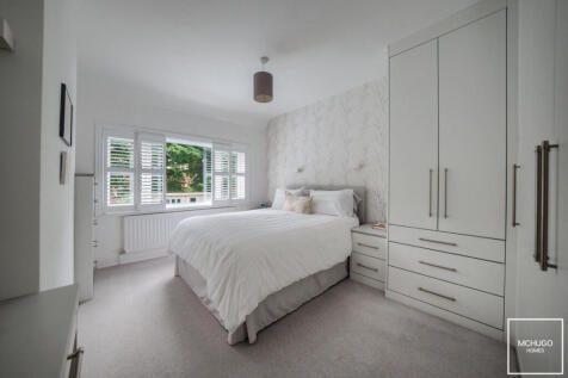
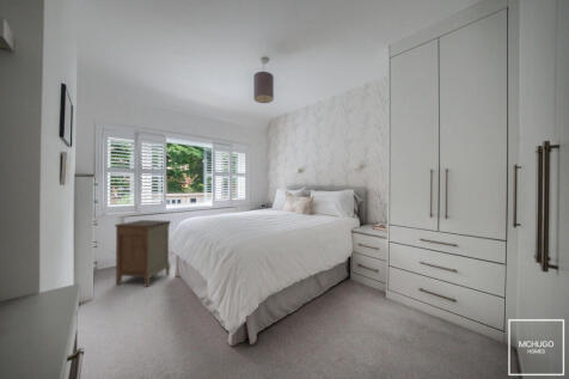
+ nightstand [114,219,172,288]
